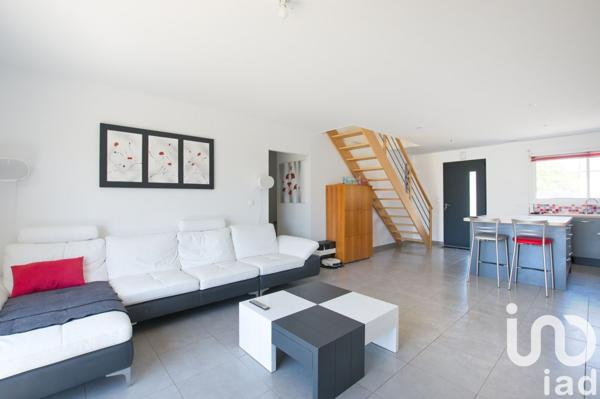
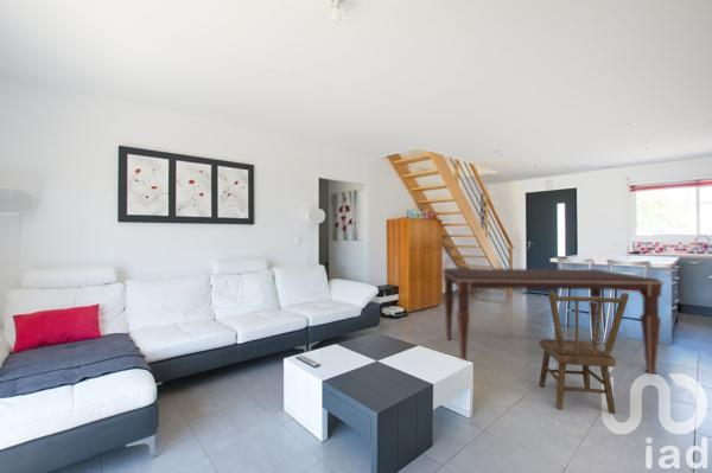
+ dining chair [539,290,630,415]
+ dining table [440,267,666,375]
